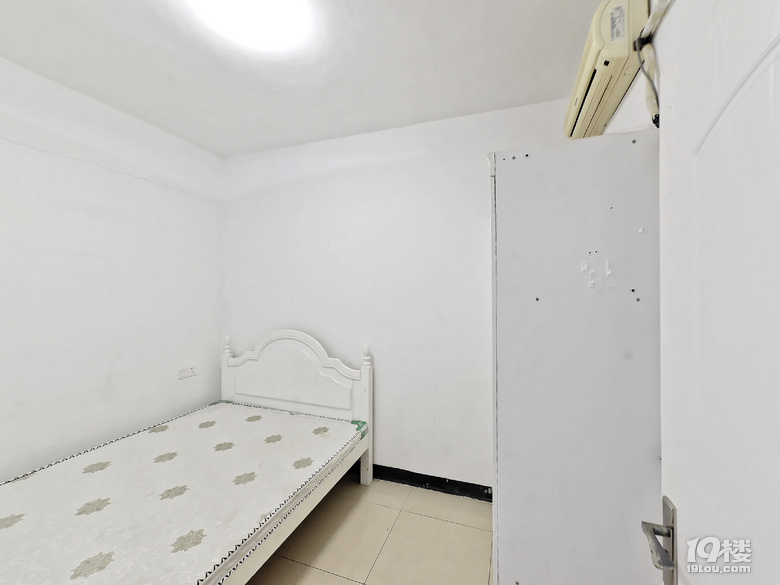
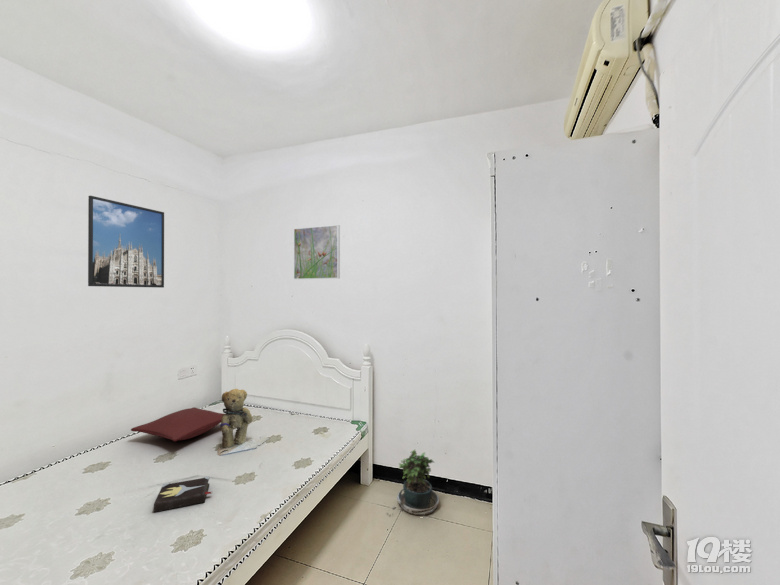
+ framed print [87,195,165,289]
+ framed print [293,224,341,280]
+ hardback book [153,476,213,513]
+ pillow [130,407,224,442]
+ teddy bear [216,388,271,457]
+ potted plant [386,449,440,517]
